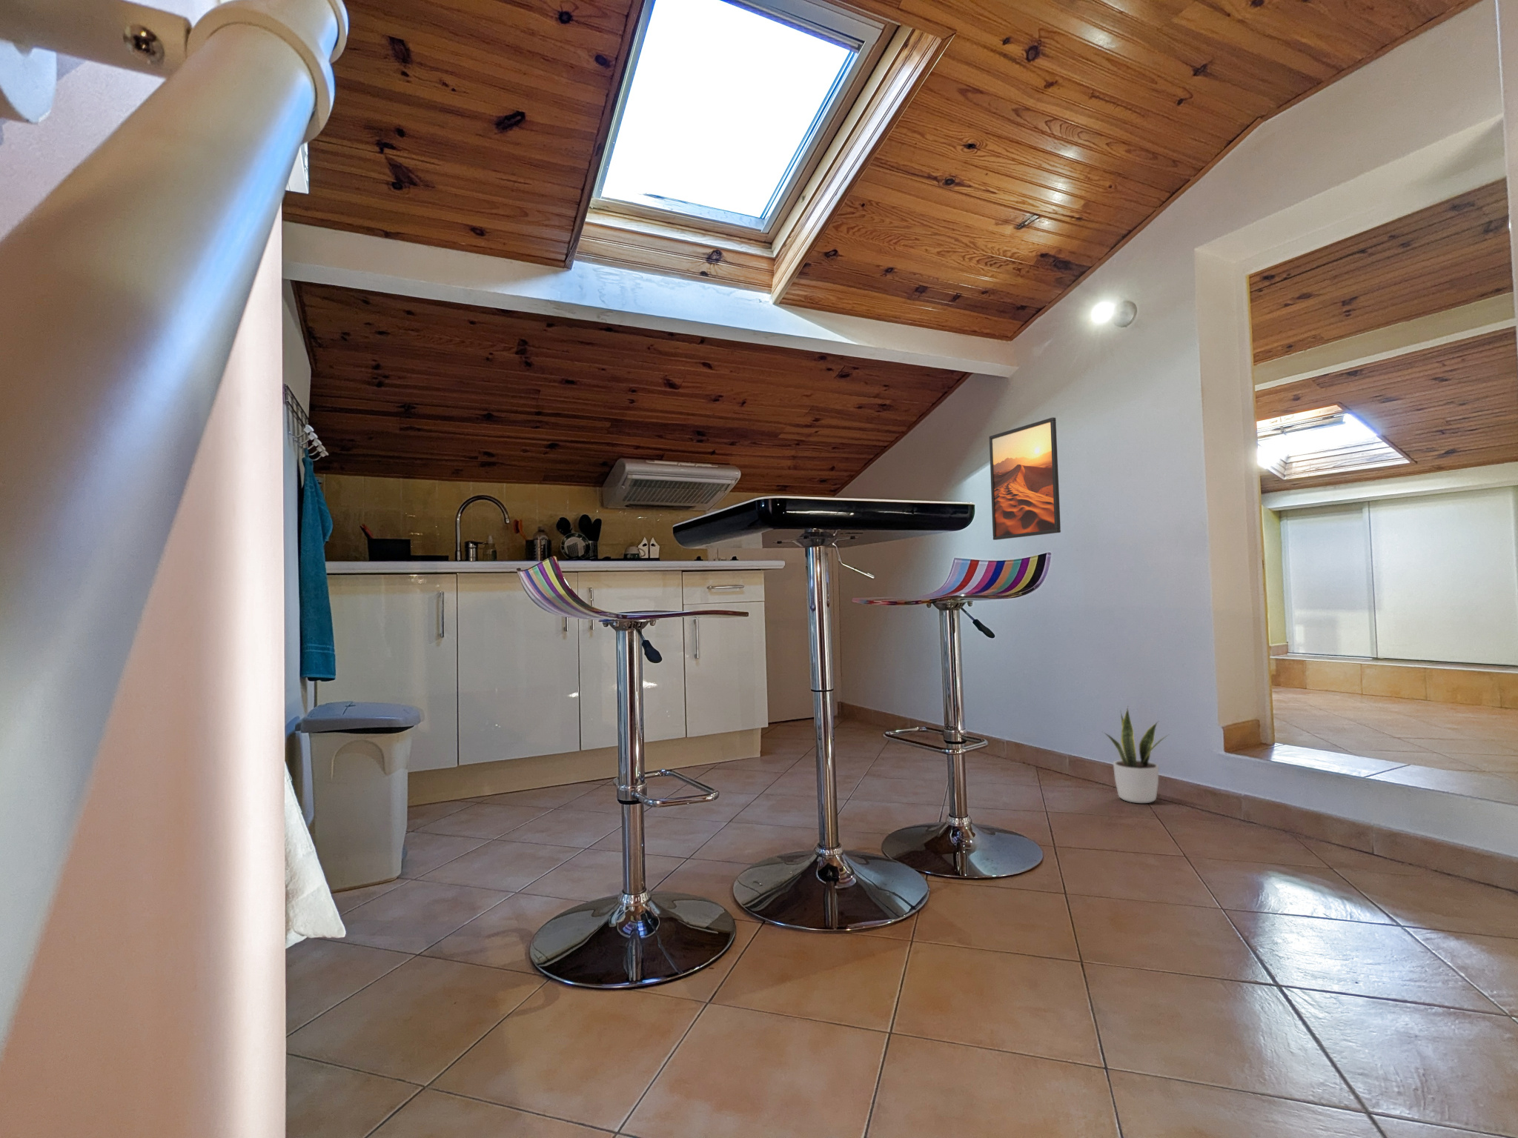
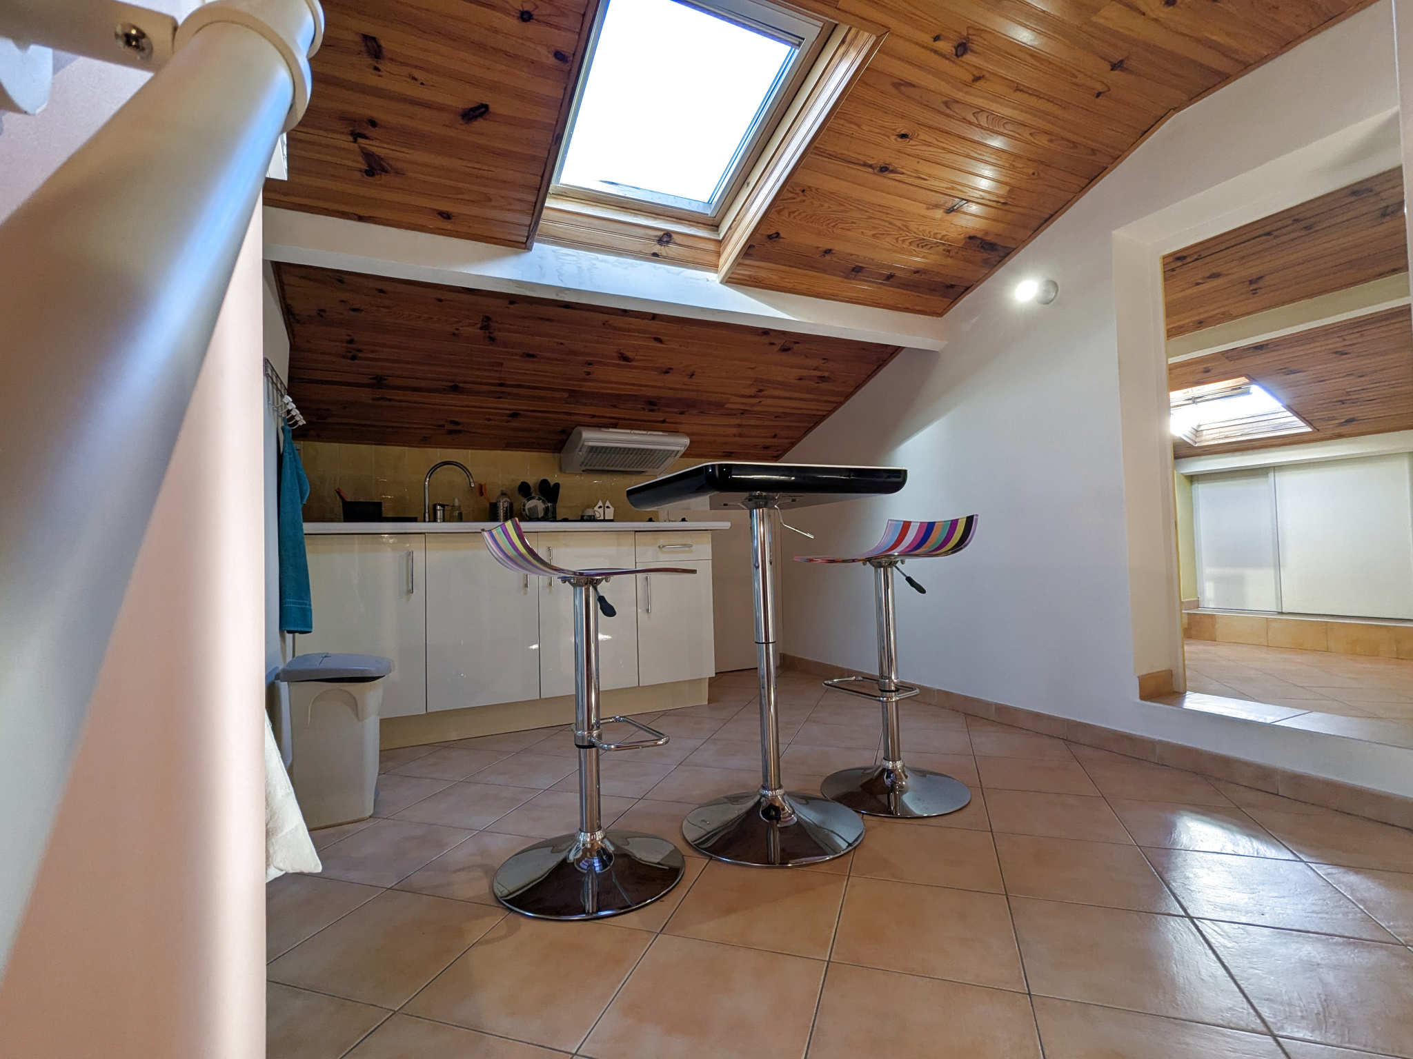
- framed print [988,417,1061,540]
- potted plant [1102,706,1169,803]
